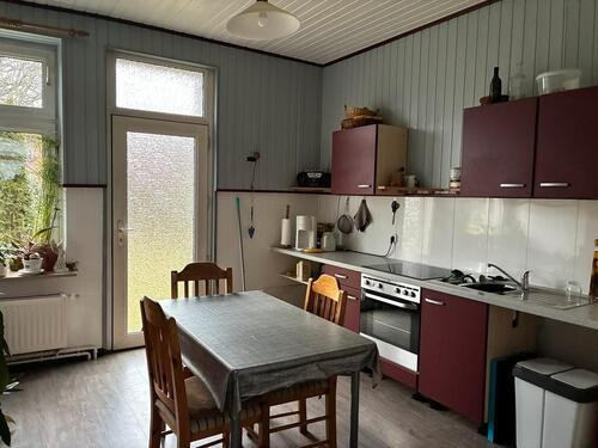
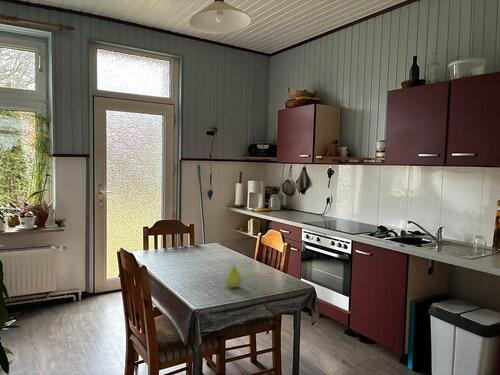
+ fruit [225,266,243,288]
